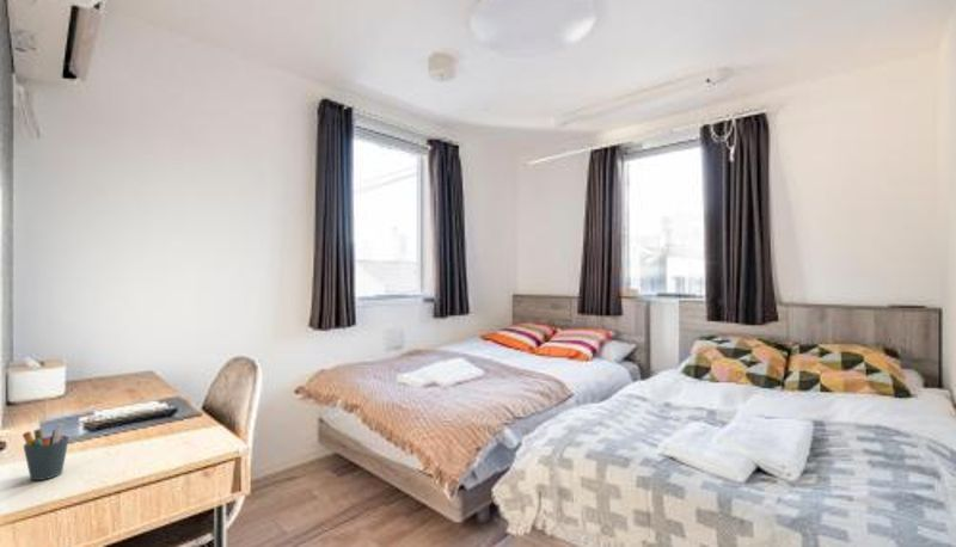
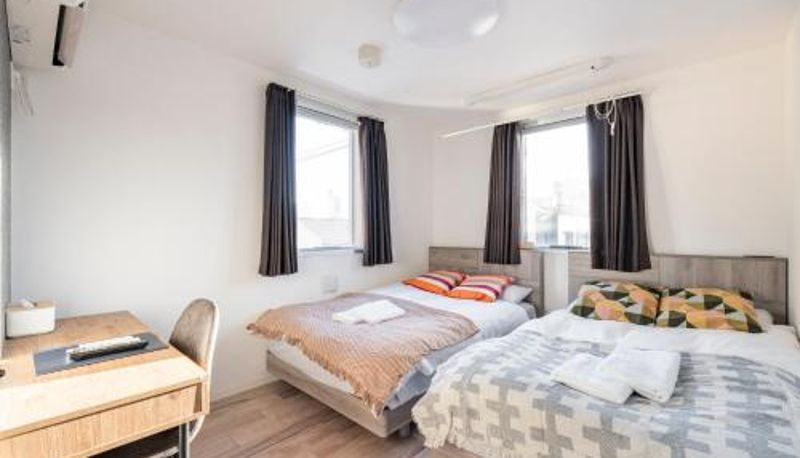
- pen holder [22,423,71,481]
